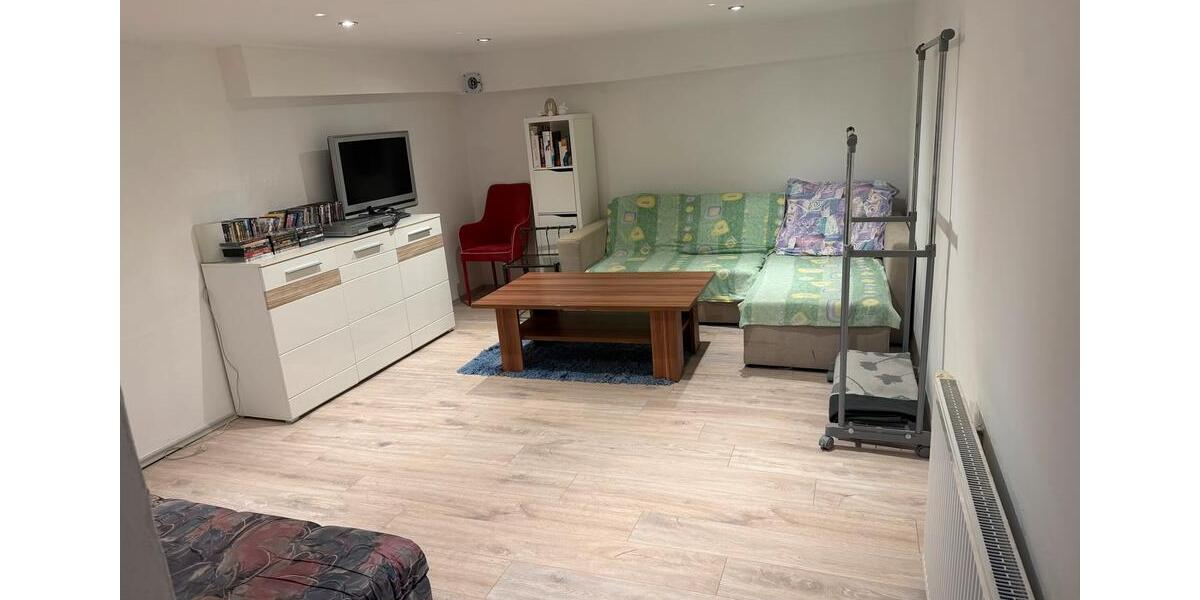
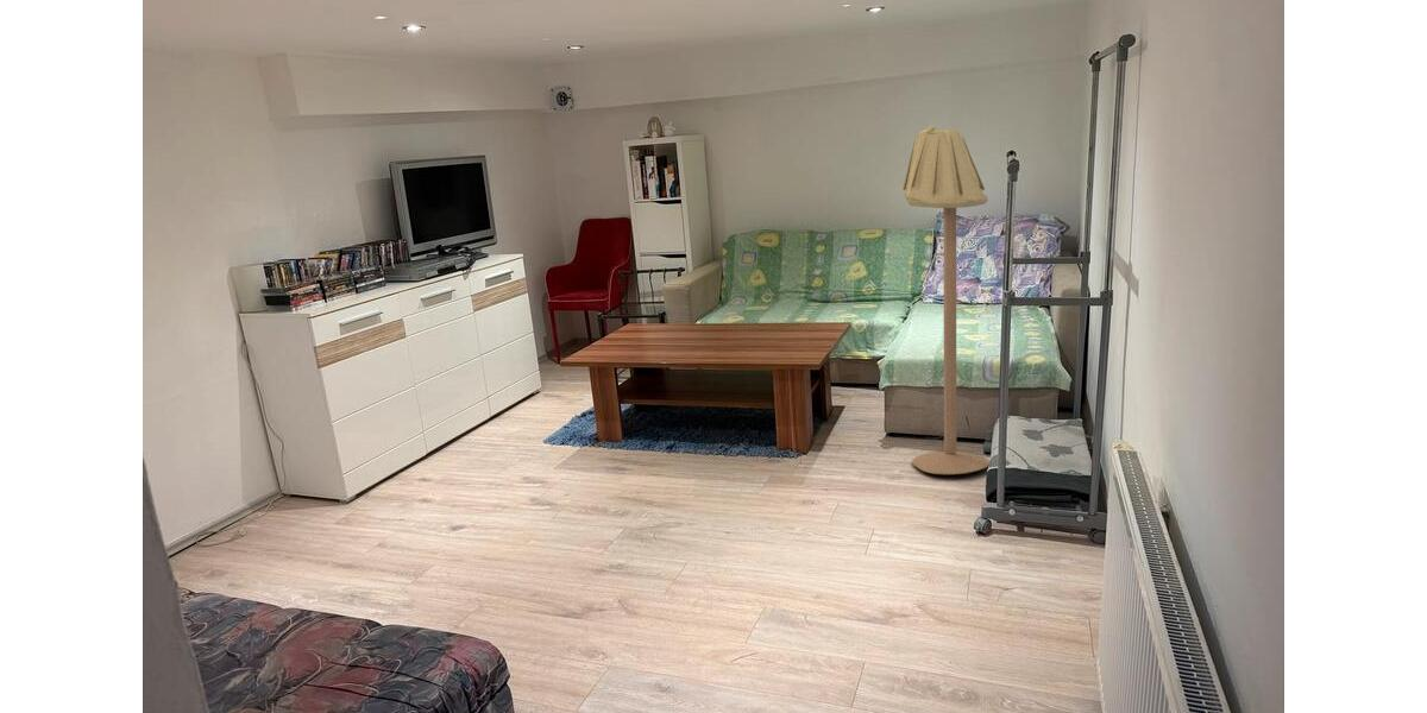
+ floor lamp [901,124,991,475]
